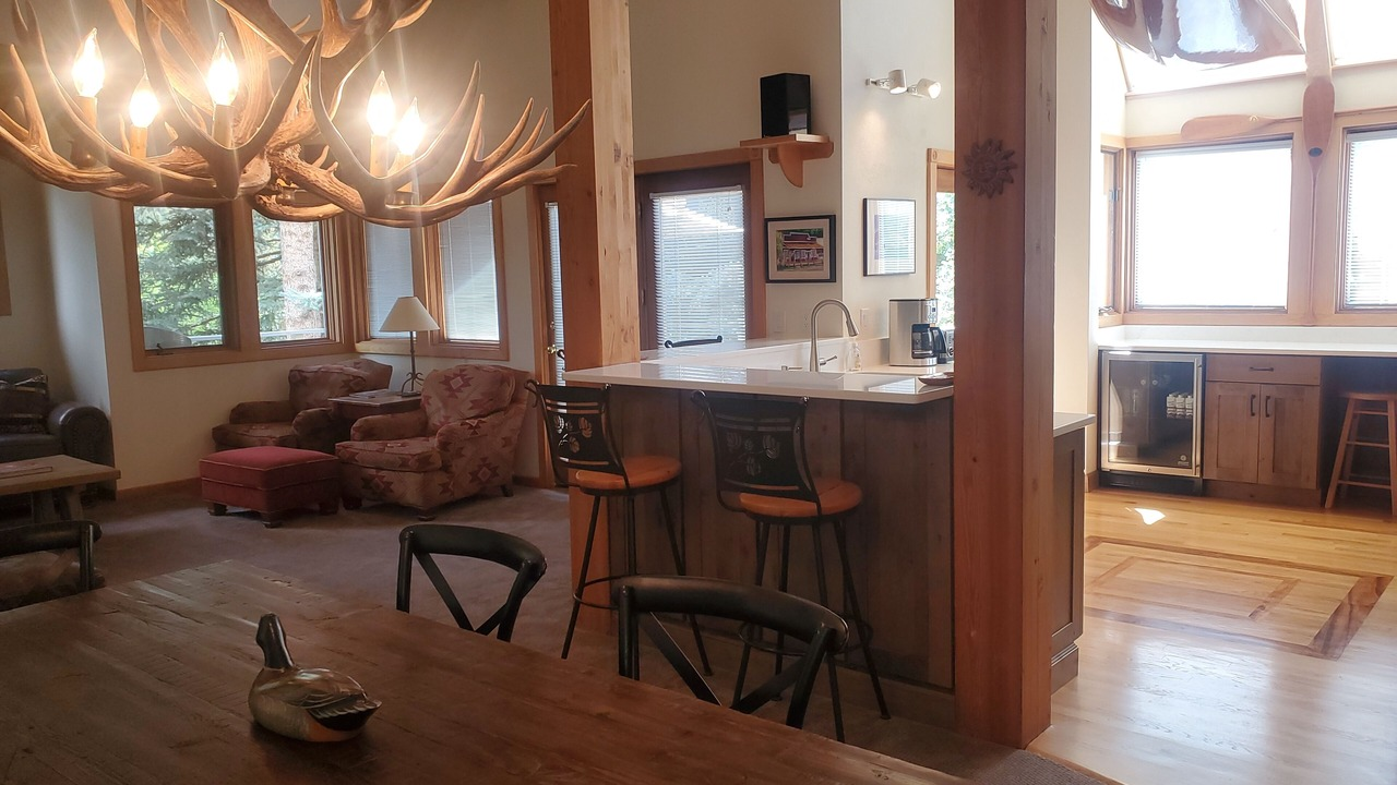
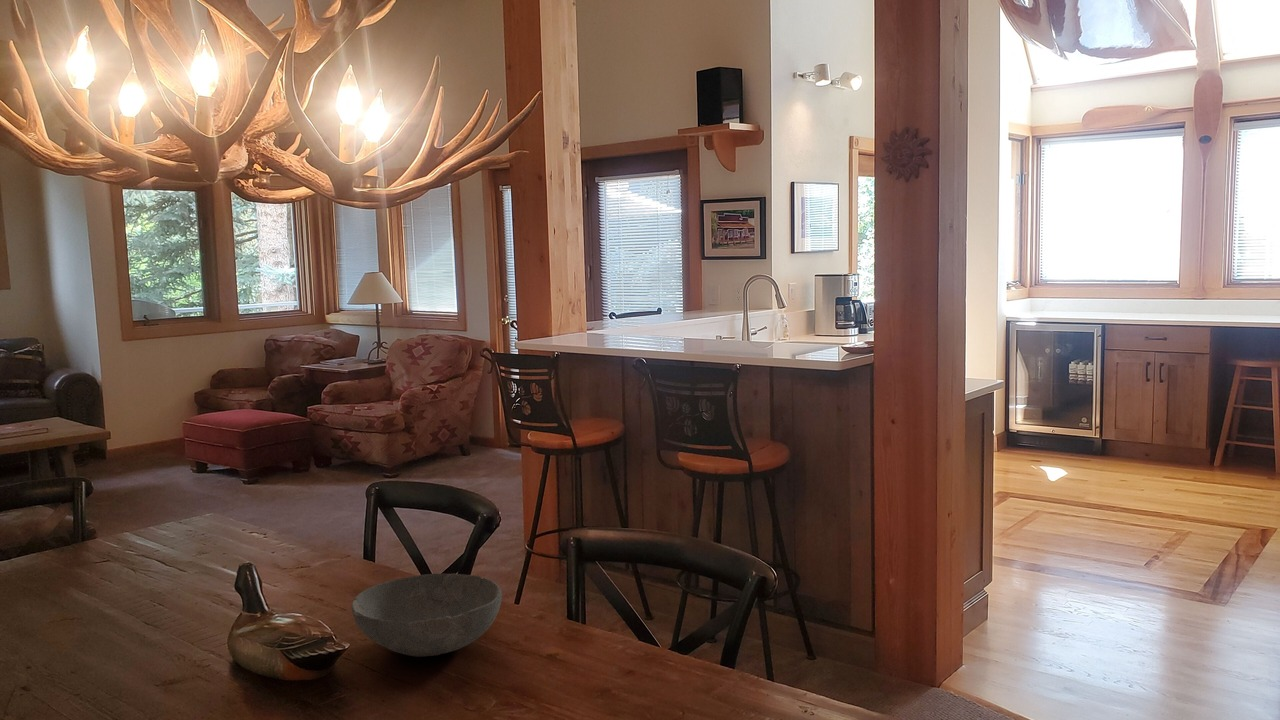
+ bowl [351,572,503,658]
